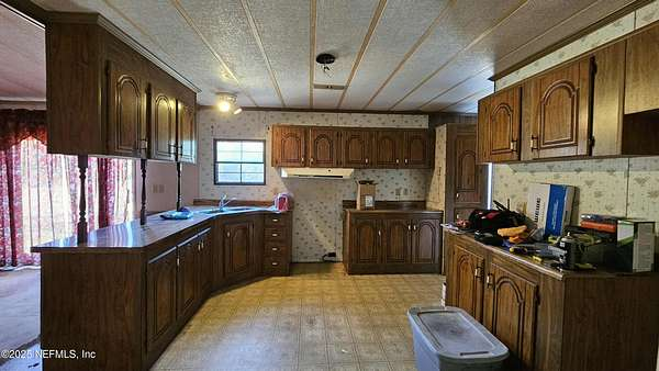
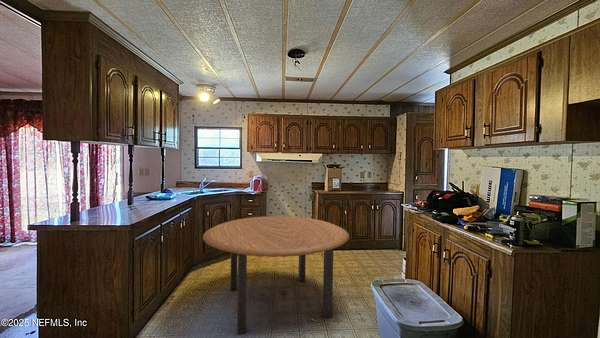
+ dining table [202,215,350,335]
